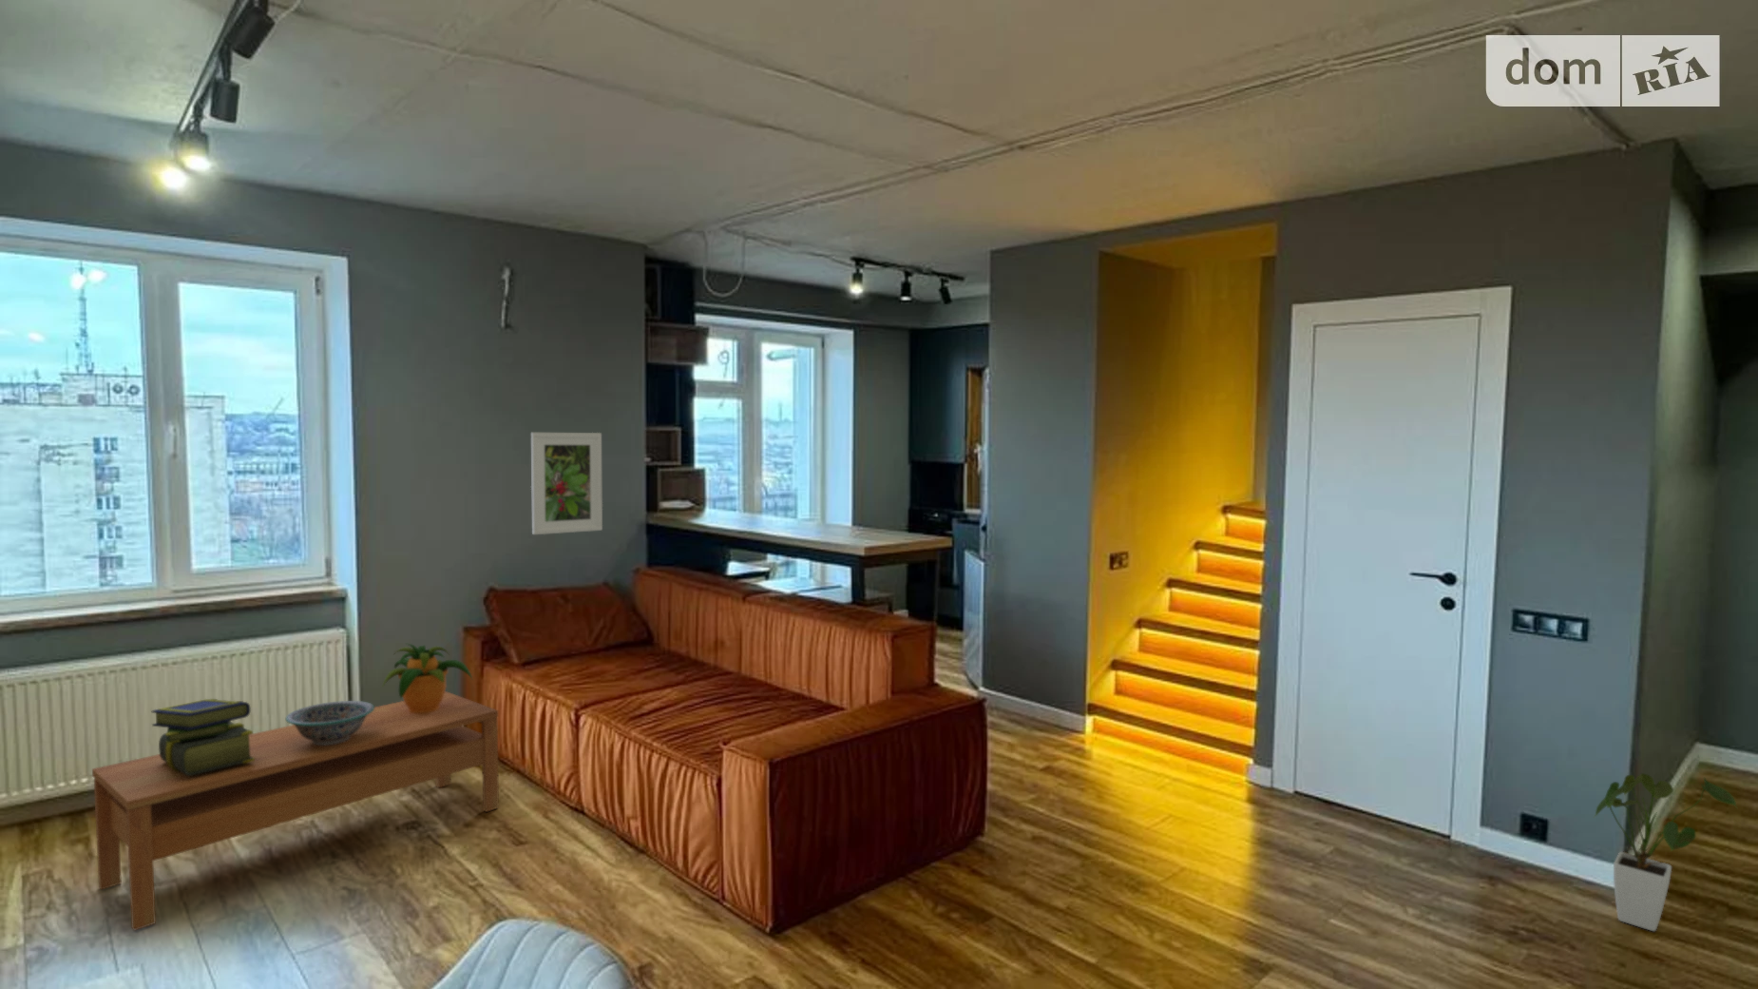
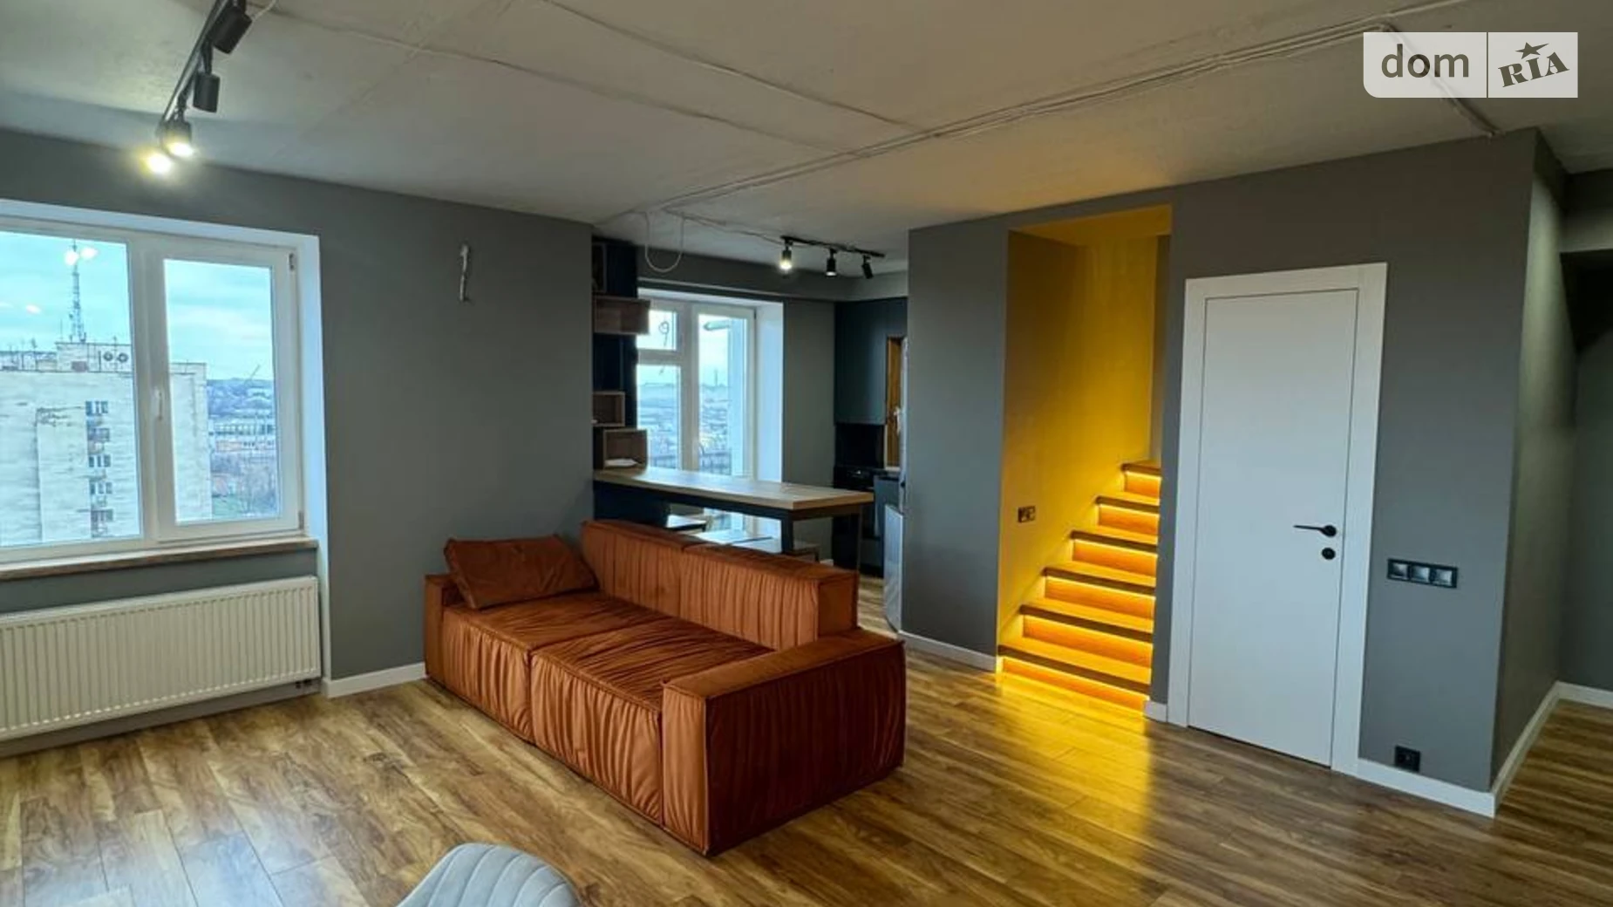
- coffee table [92,691,500,932]
- decorative bowl [285,700,376,745]
- stack of books [150,698,255,776]
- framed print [530,432,604,535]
- potted plant [382,642,473,714]
- house plant [1594,772,1737,932]
